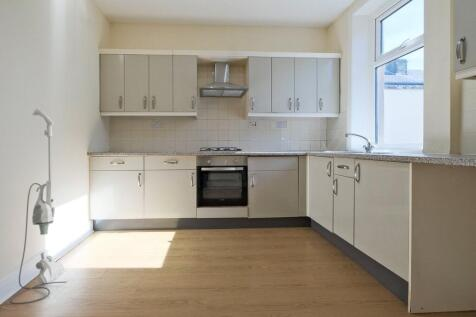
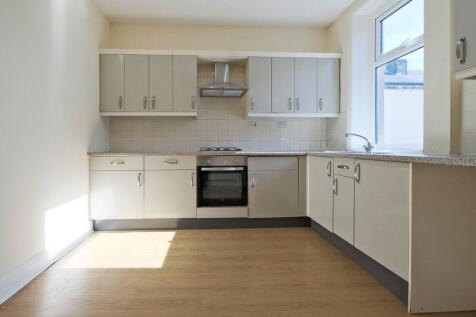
- vacuum cleaner [9,107,67,305]
